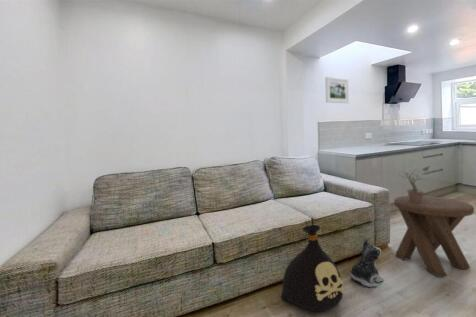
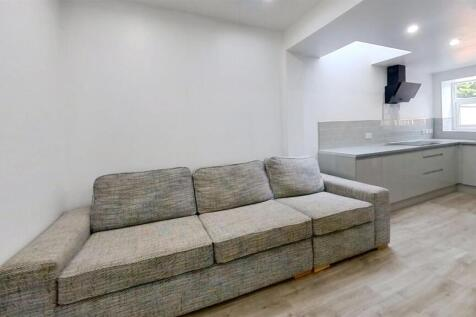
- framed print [324,76,350,104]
- bag [280,224,345,312]
- music stool [393,195,475,278]
- plush toy [348,238,385,288]
- potted plant [399,162,430,202]
